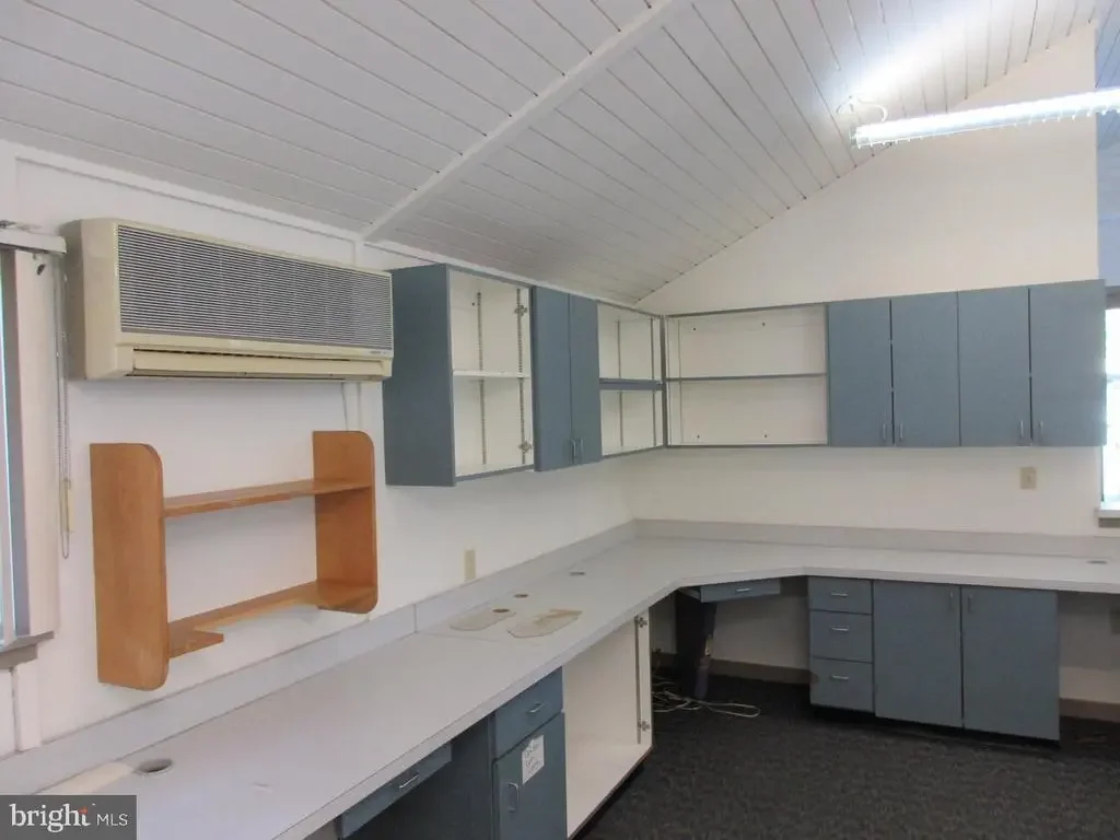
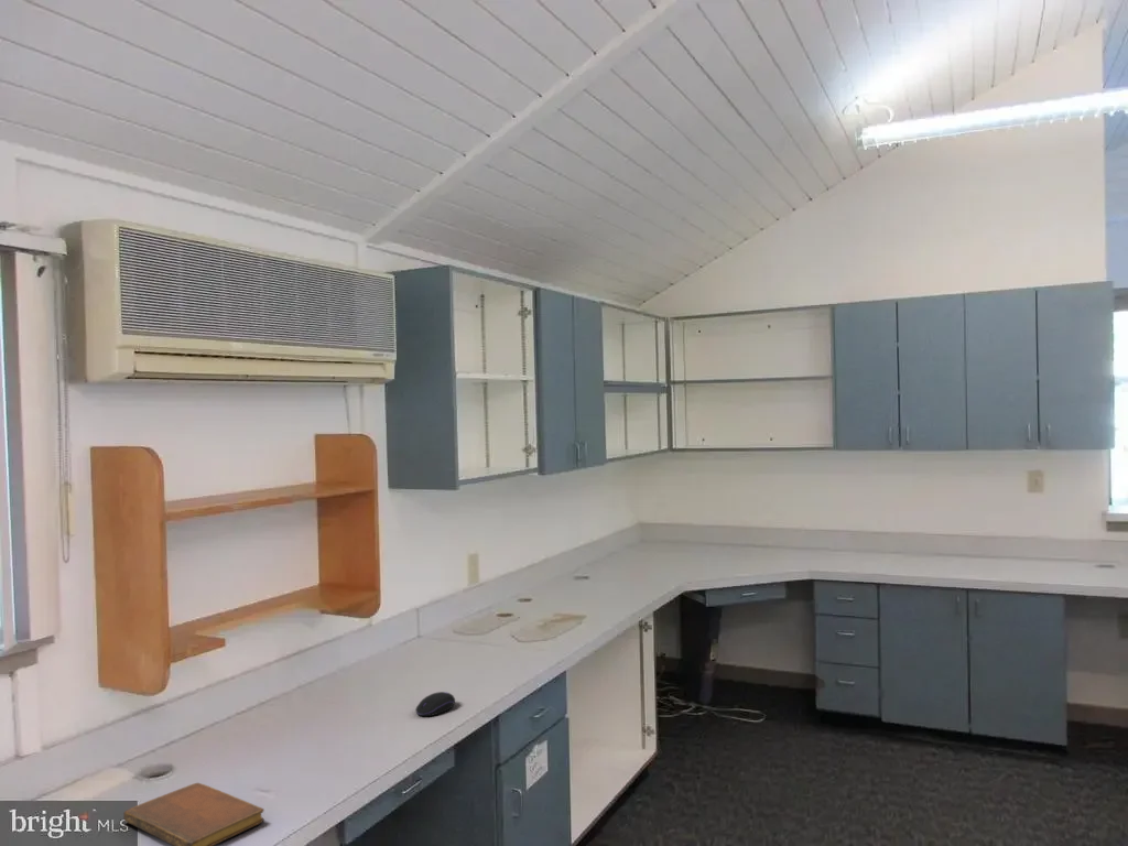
+ computer mouse [414,691,456,717]
+ notebook [122,782,265,846]
